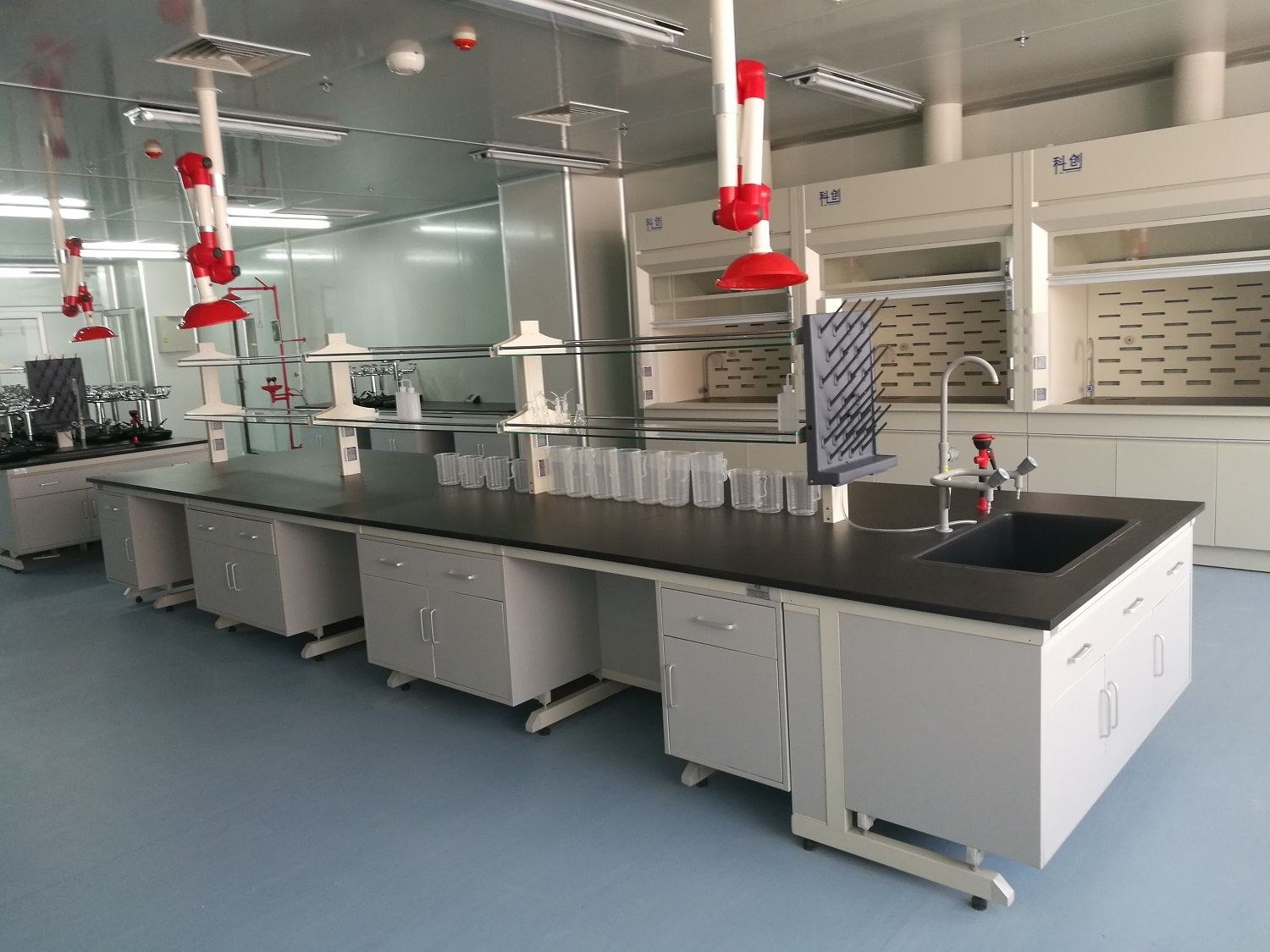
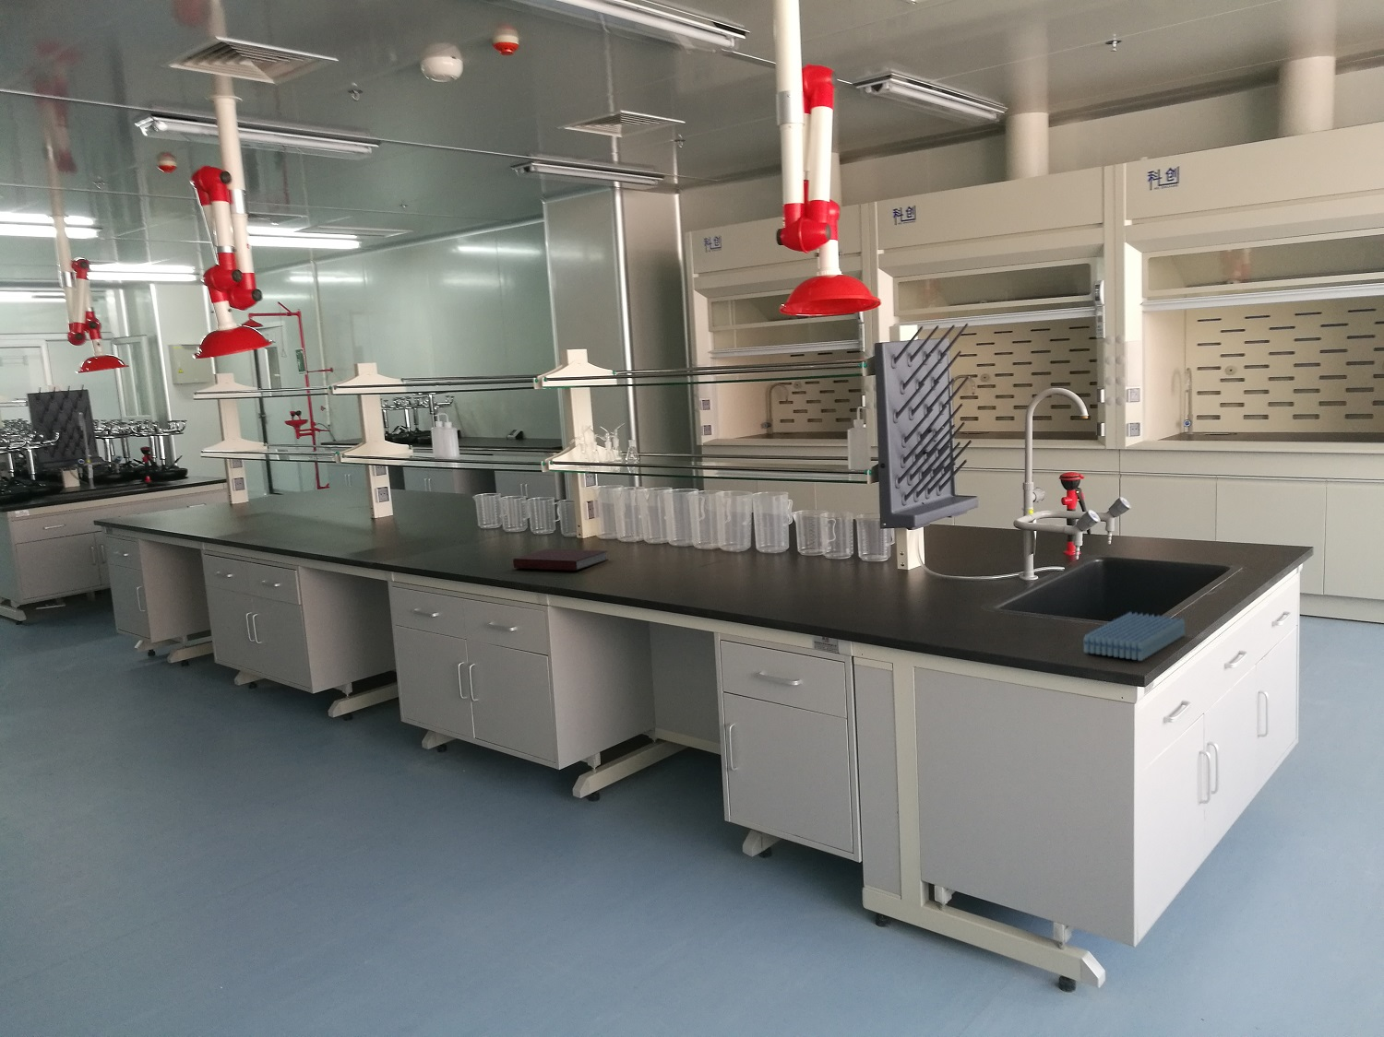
+ notebook [512,549,609,572]
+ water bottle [1083,610,1186,662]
